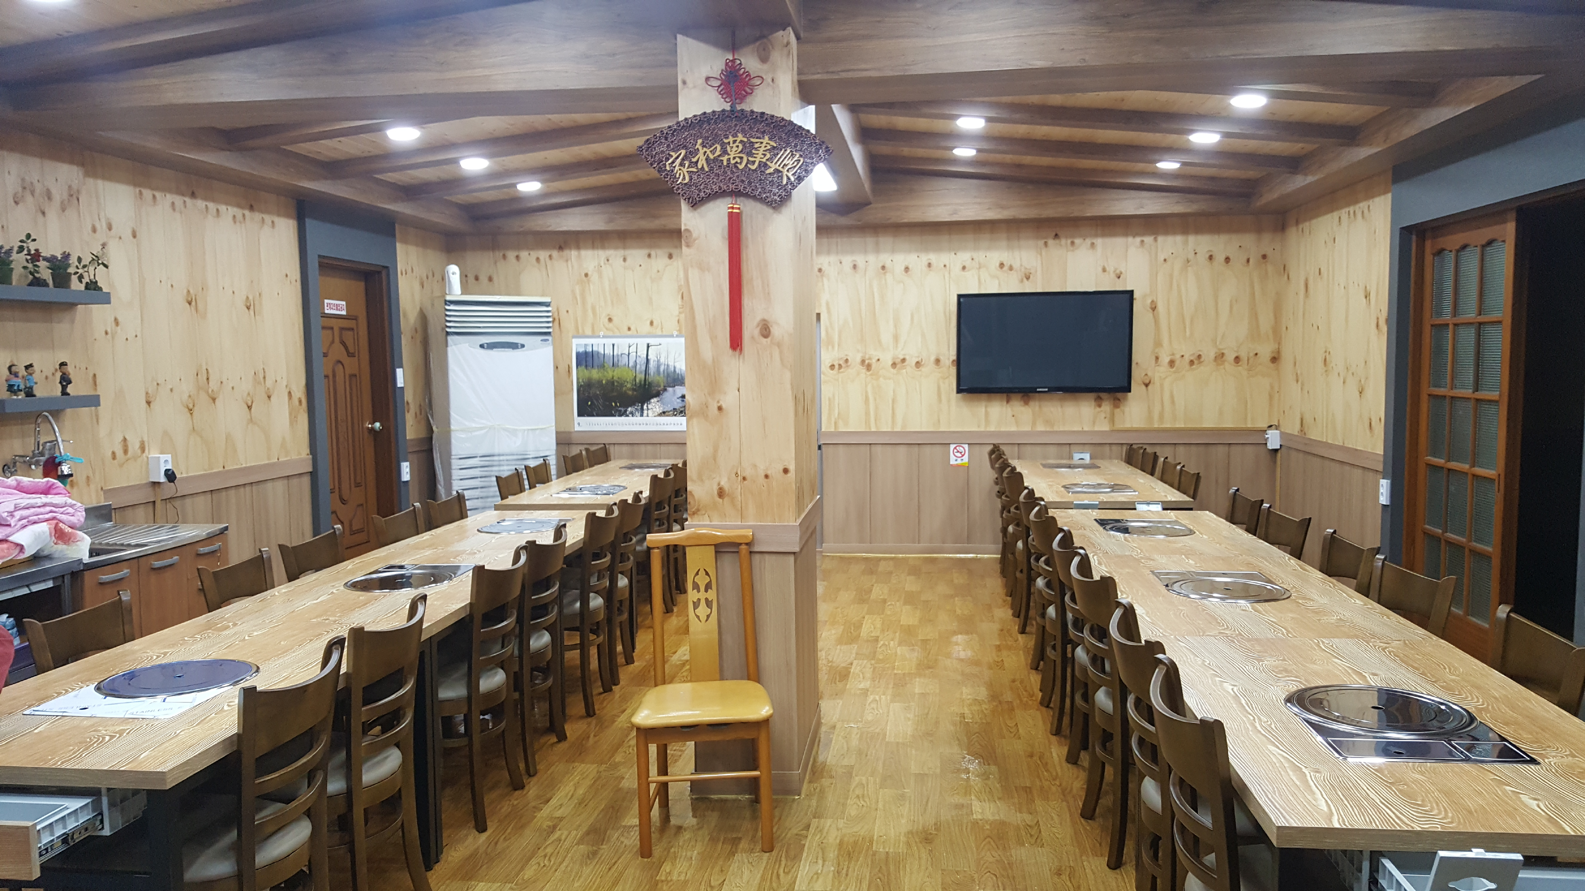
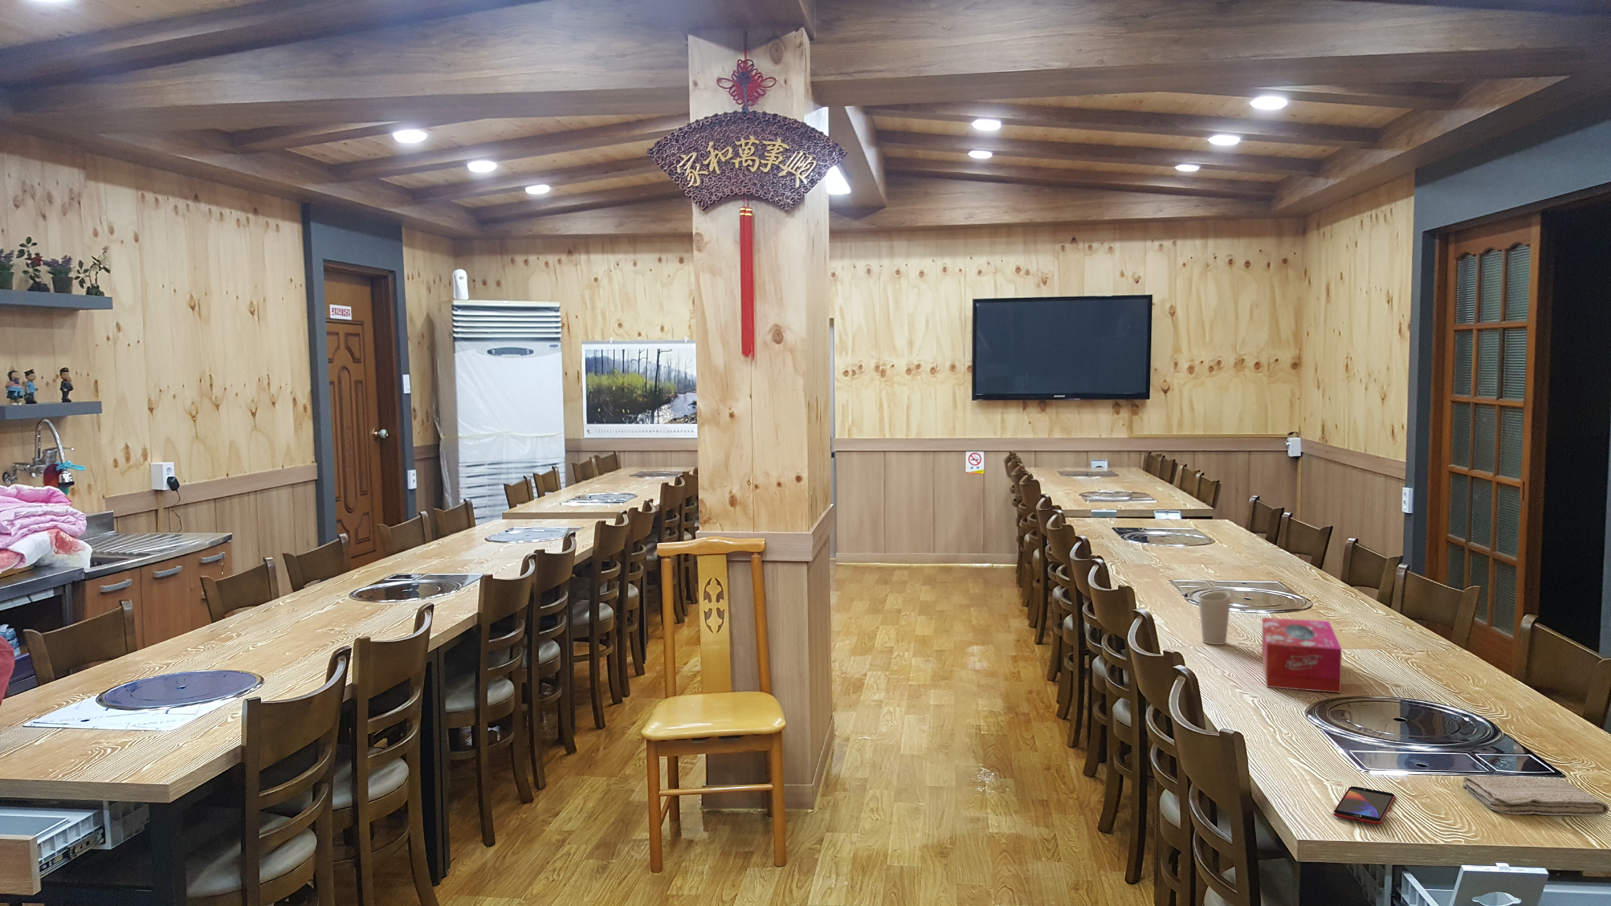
+ washcloth [1463,775,1610,816]
+ tissue box [1261,617,1342,694]
+ cup [1198,591,1231,645]
+ smartphone [1332,787,1396,825]
